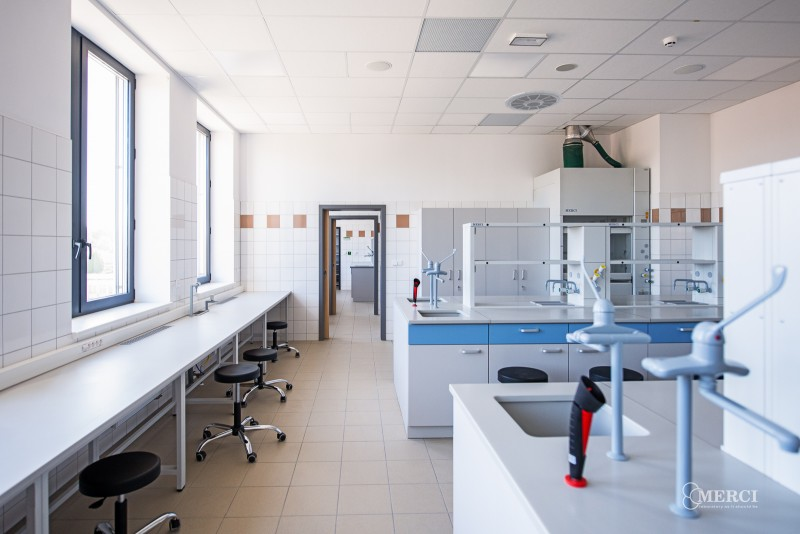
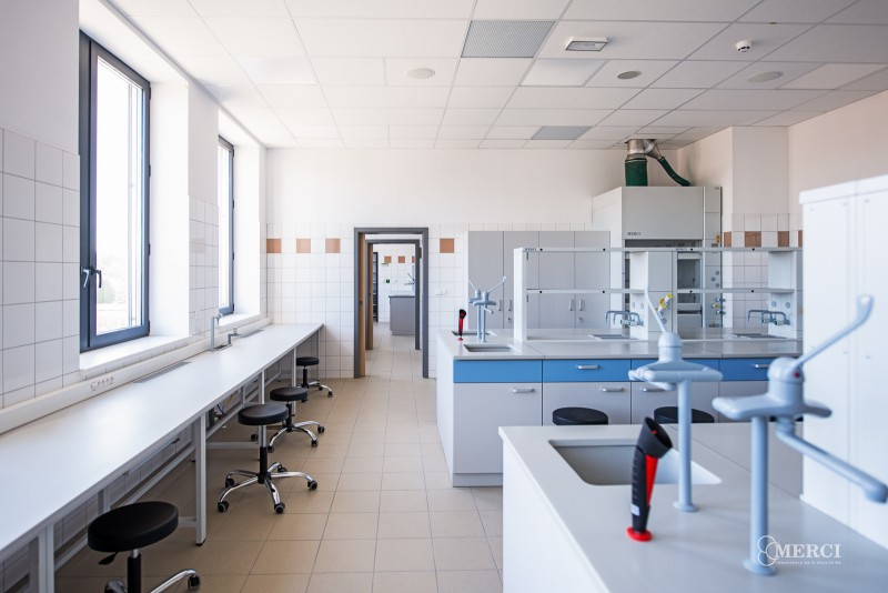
- ceiling vent [504,89,564,112]
